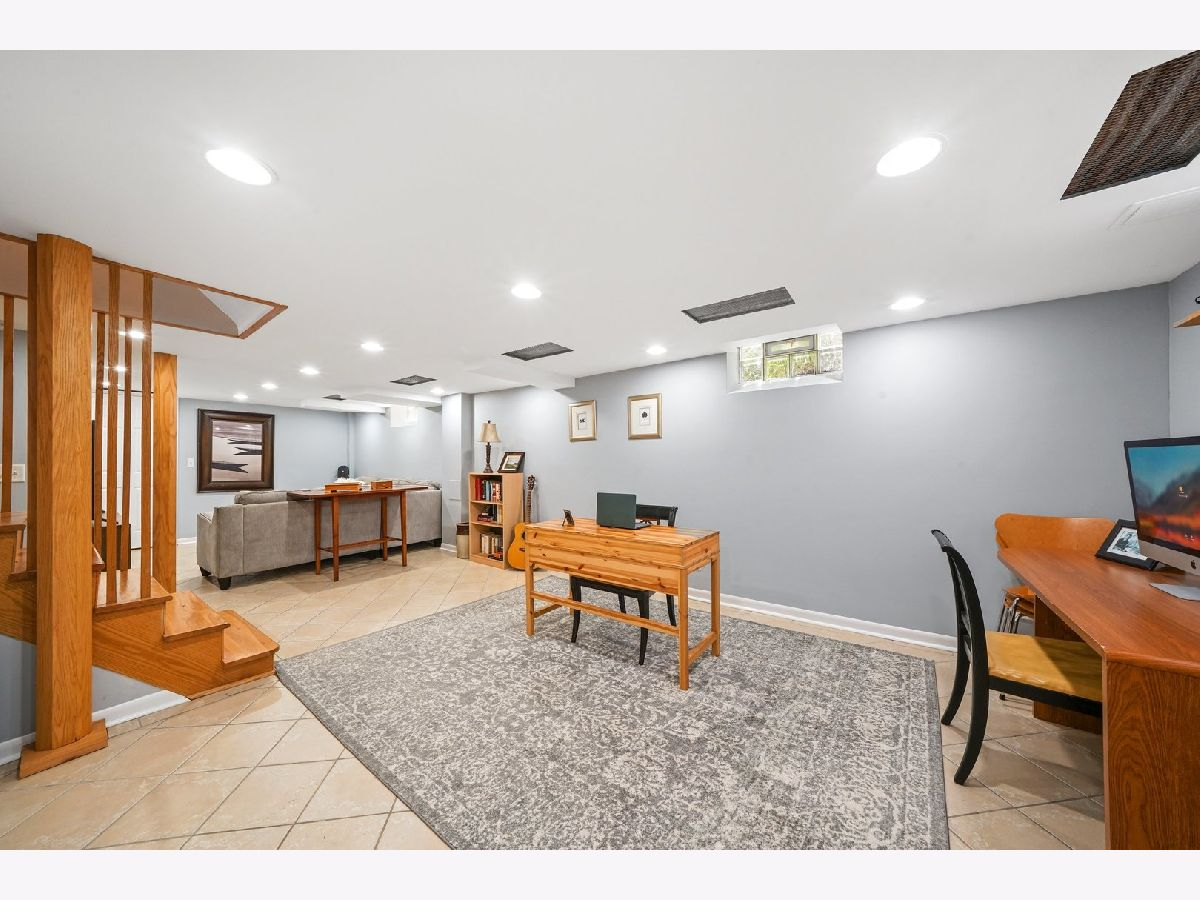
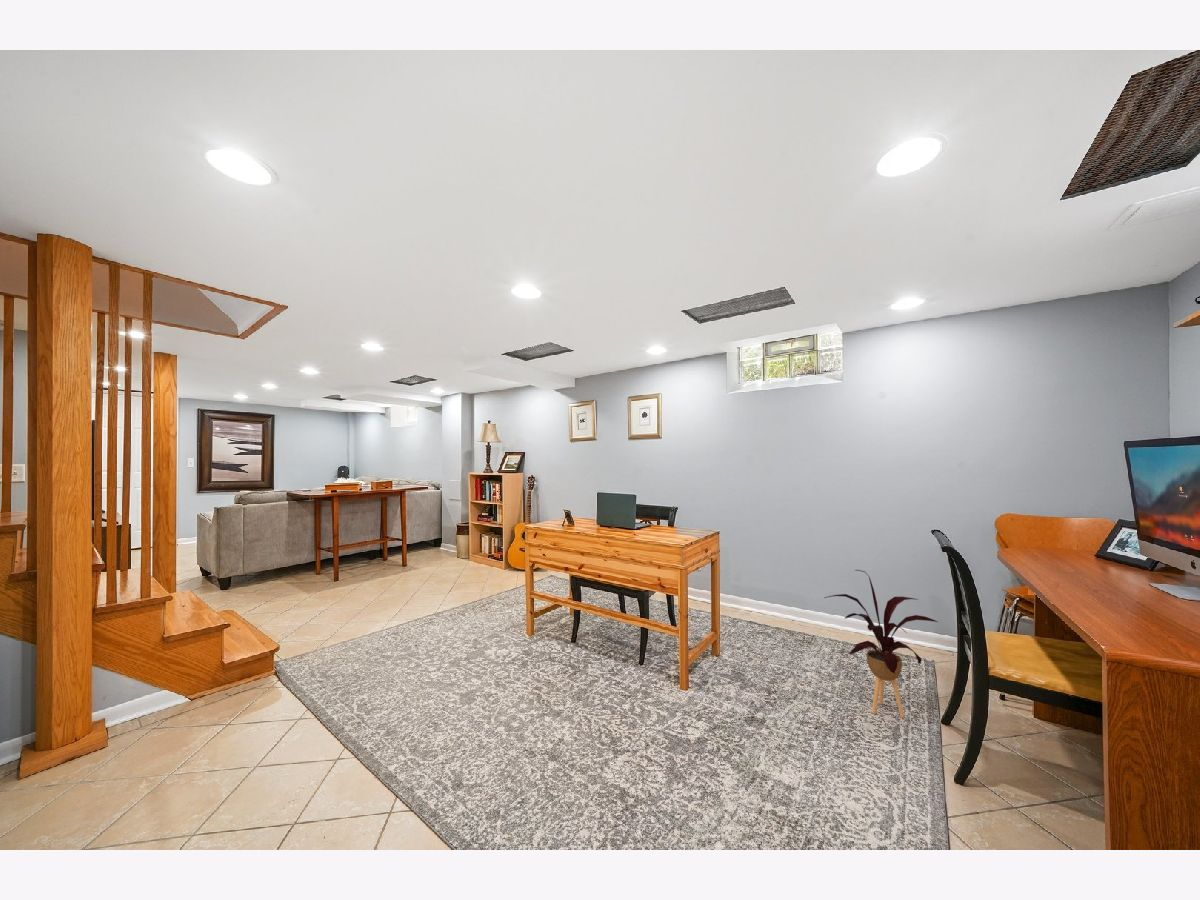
+ house plant [823,569,938,719]
